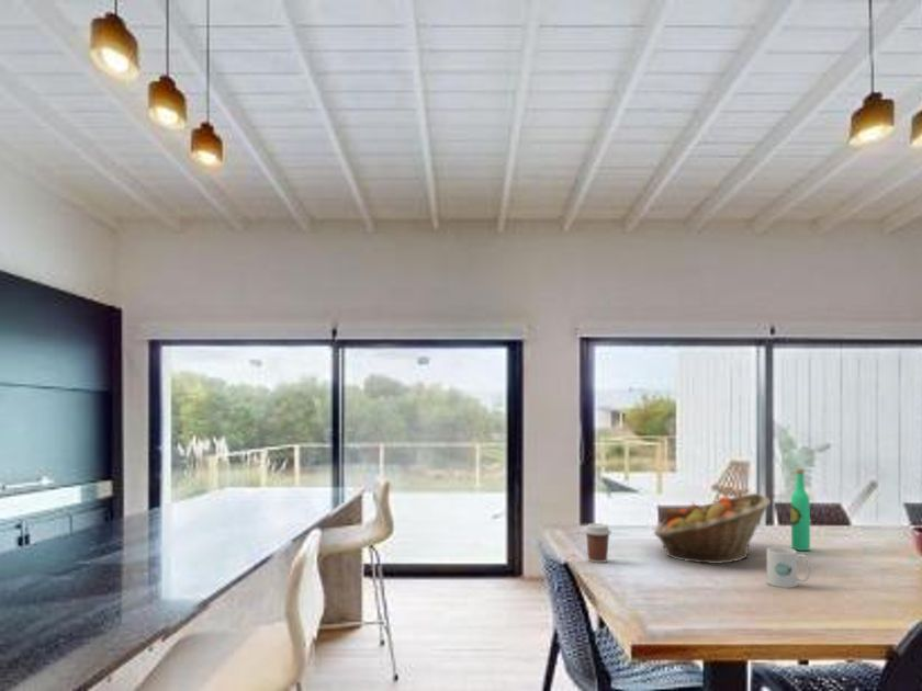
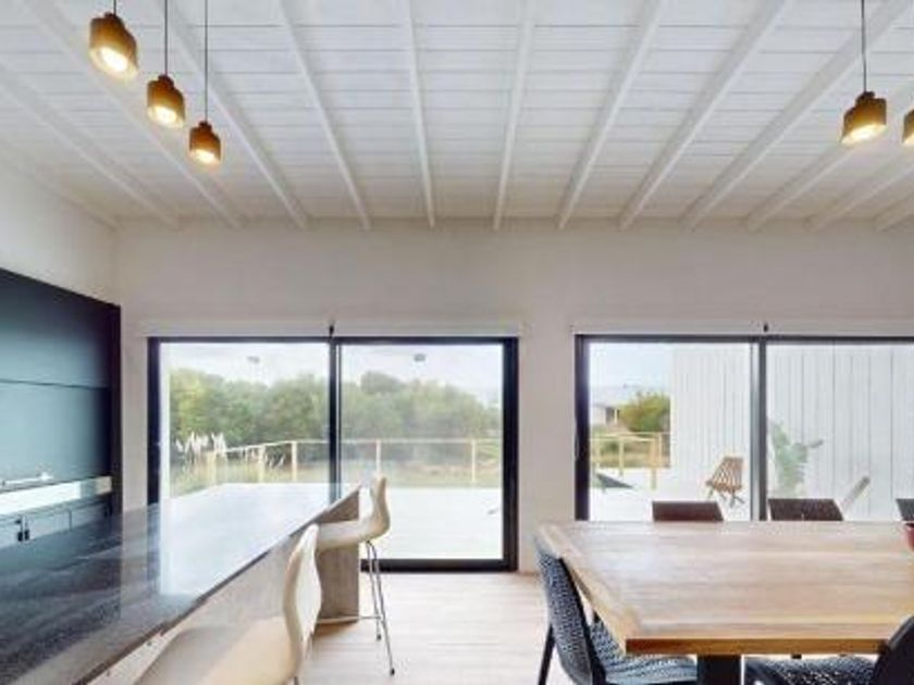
- mug [766,546,811,589]
- coffee cup [583,522,612,564]
- fruit basket [653,492,772,565]
- wine bottle [789,467,811,552]
